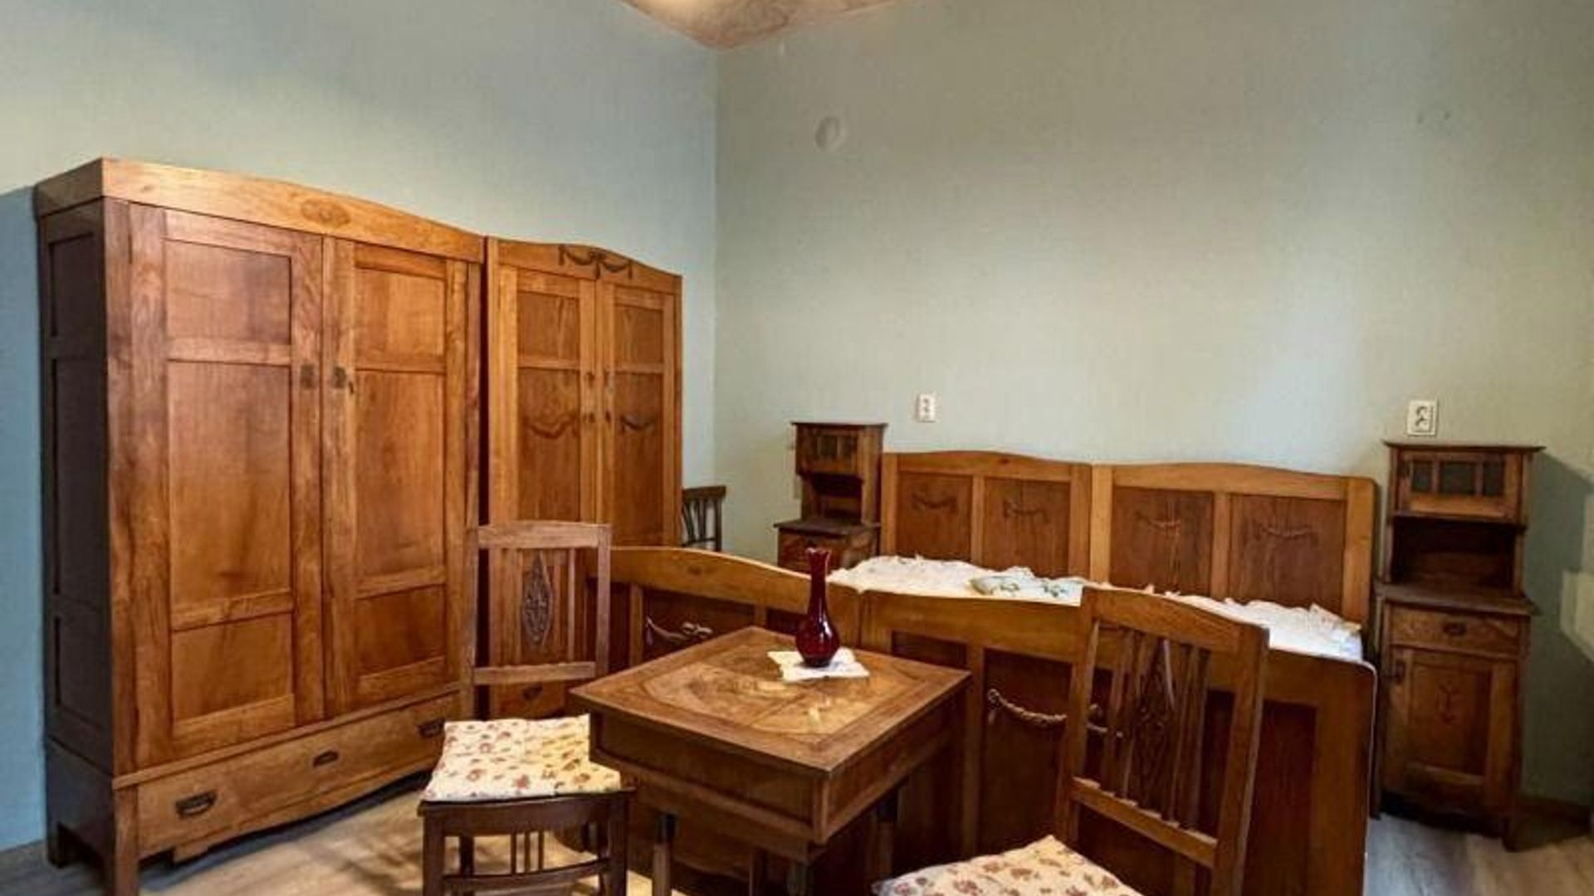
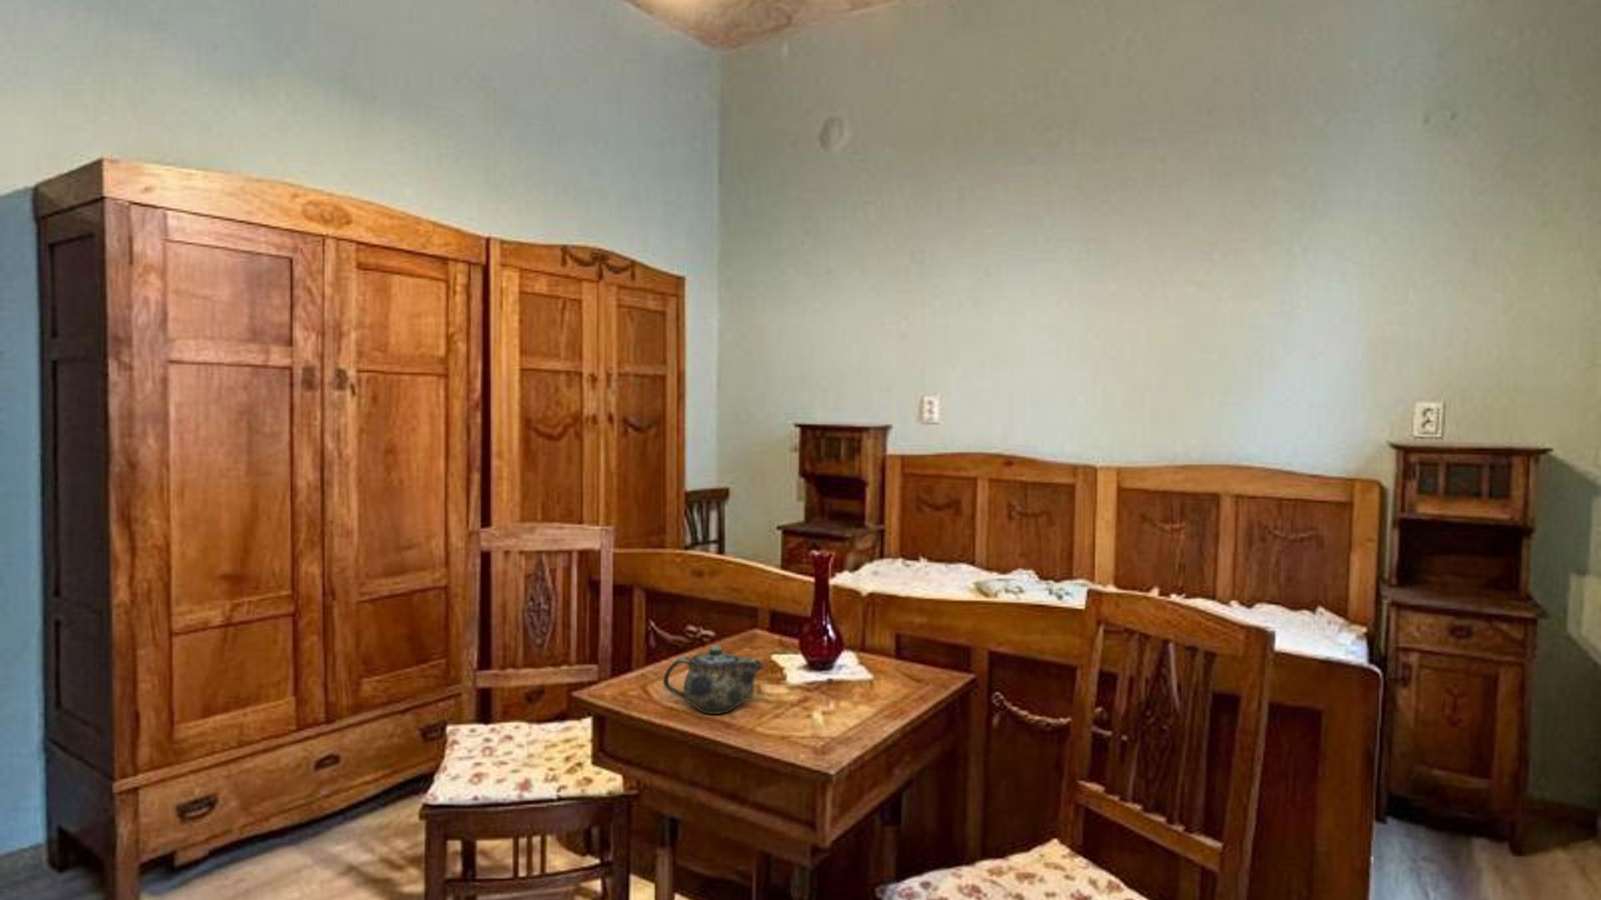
+ chinaware [662,645,765,715]
